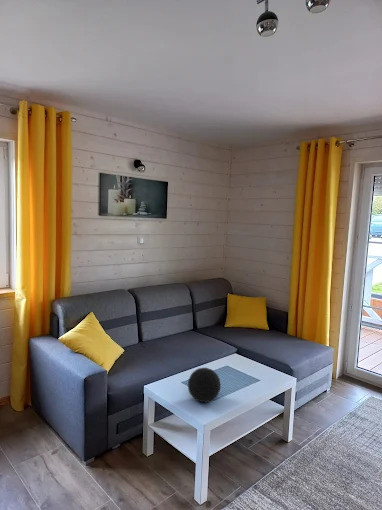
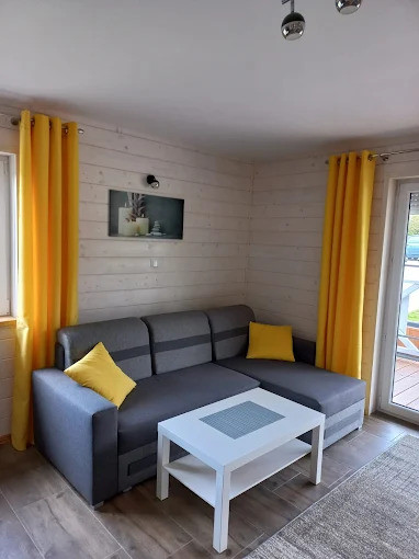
- decorative orb [187,367,222,403]
